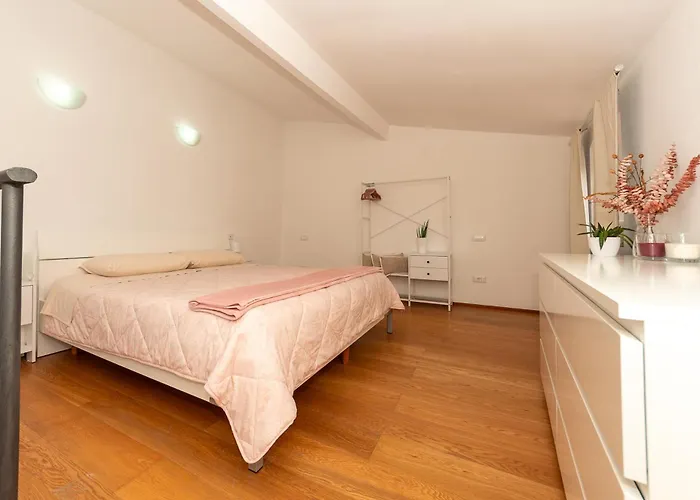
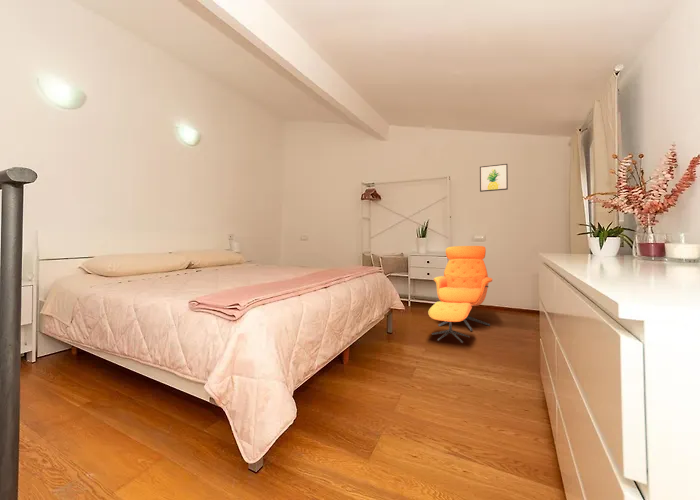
+ wall art [479,163,509,193]
+ lounge chair [427,245,493,344]
